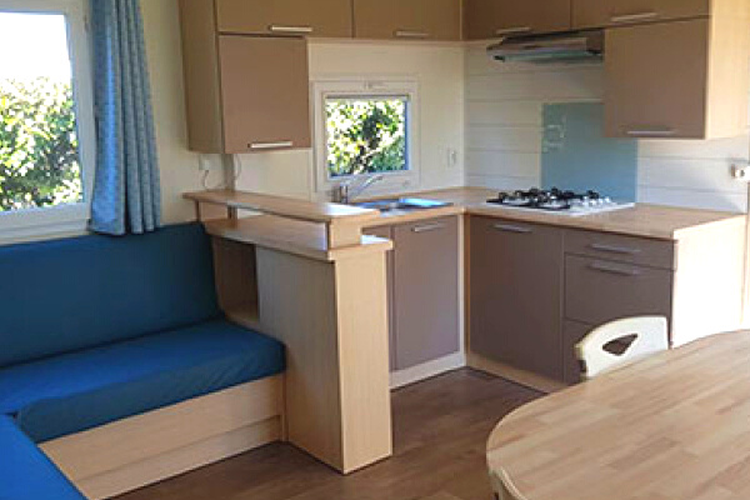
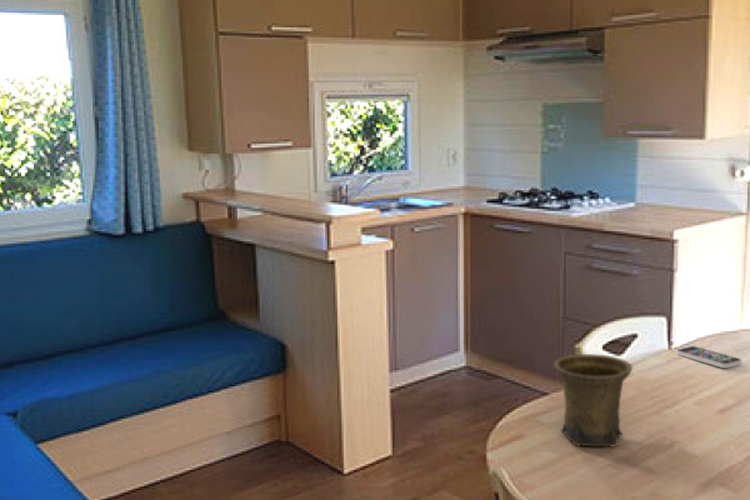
+ mug [553,353,633,447]
+ smartphone [676,345,742,369]
